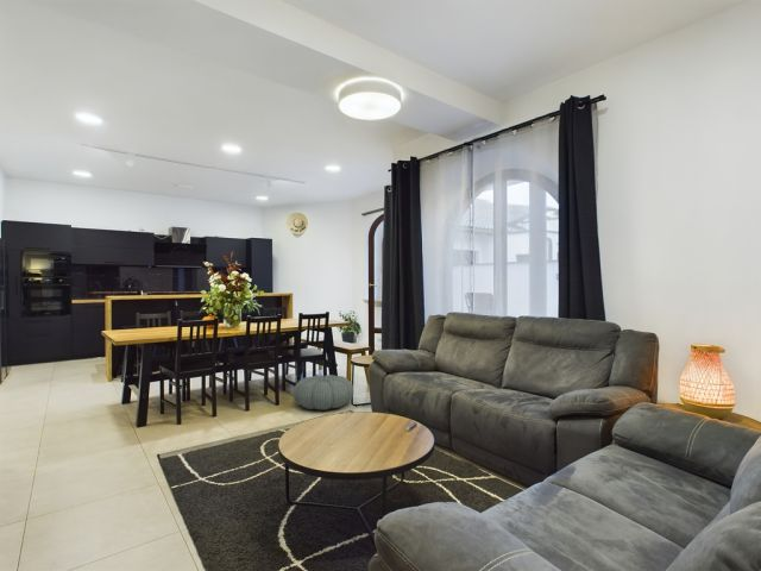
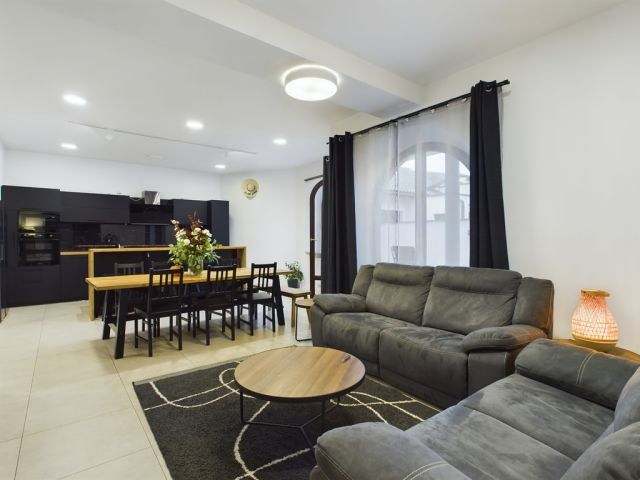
- pouf [293,374,354,412]
